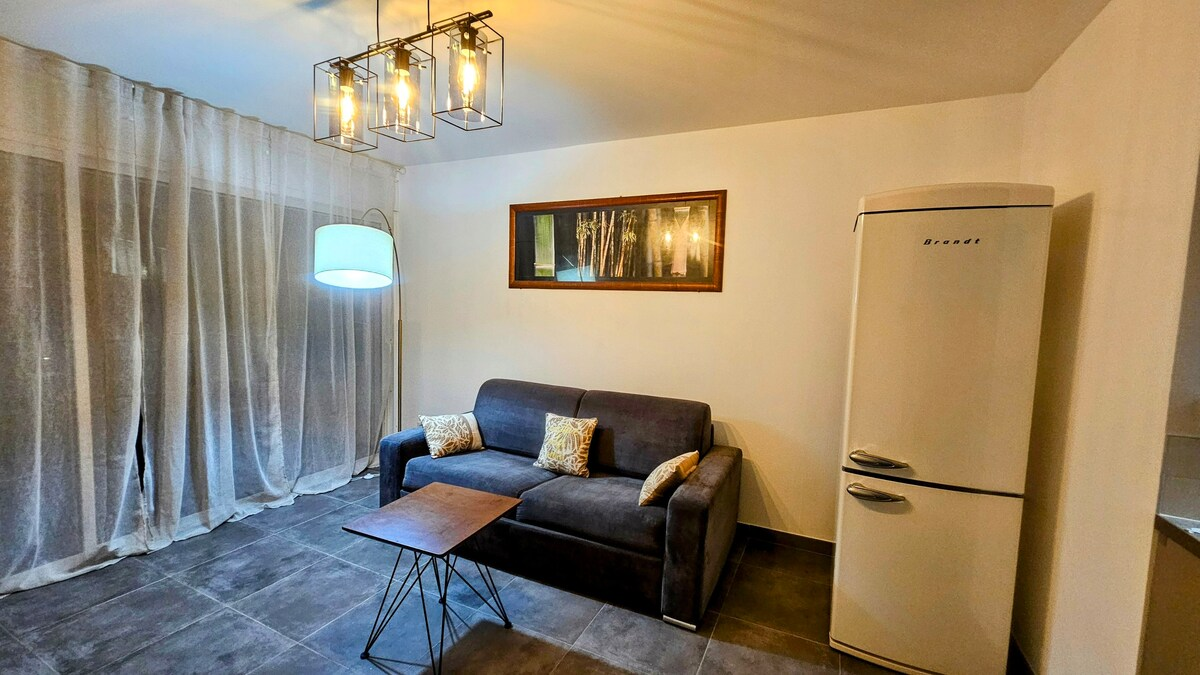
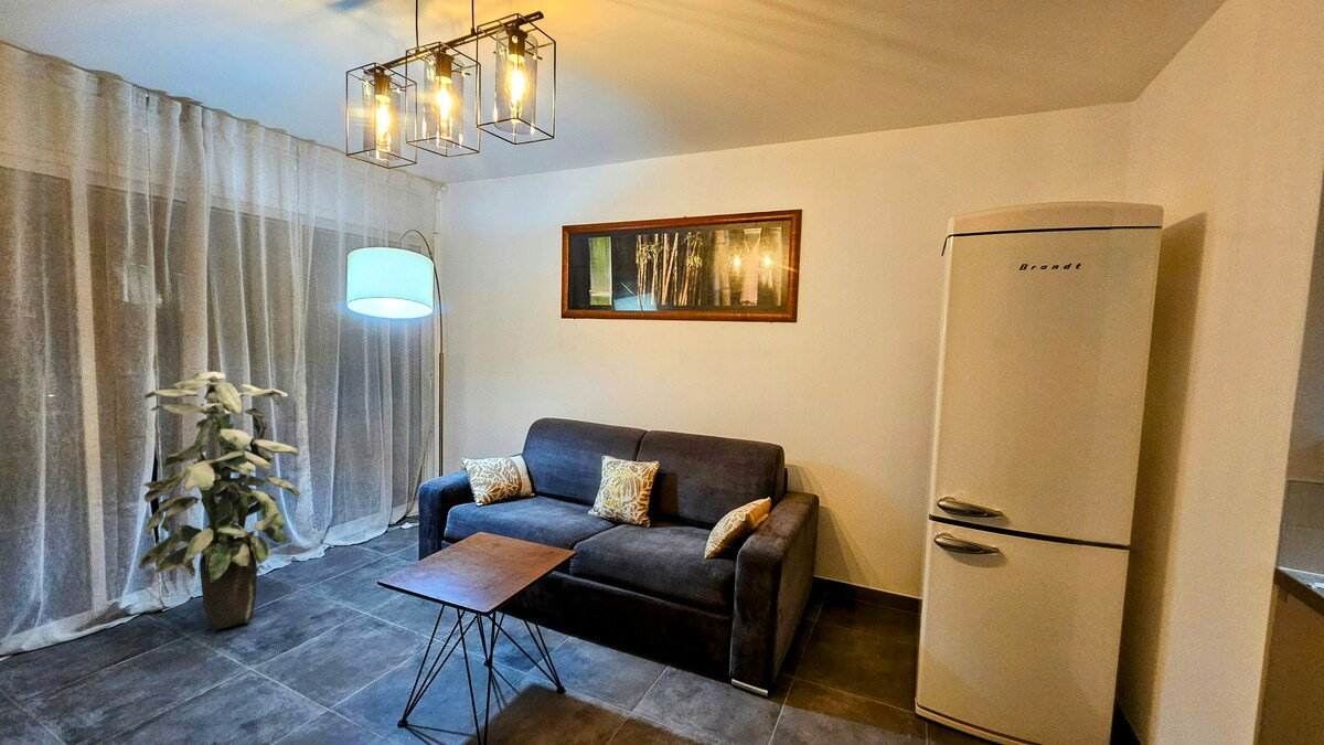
+ indoor plant [138,371,301,631]
